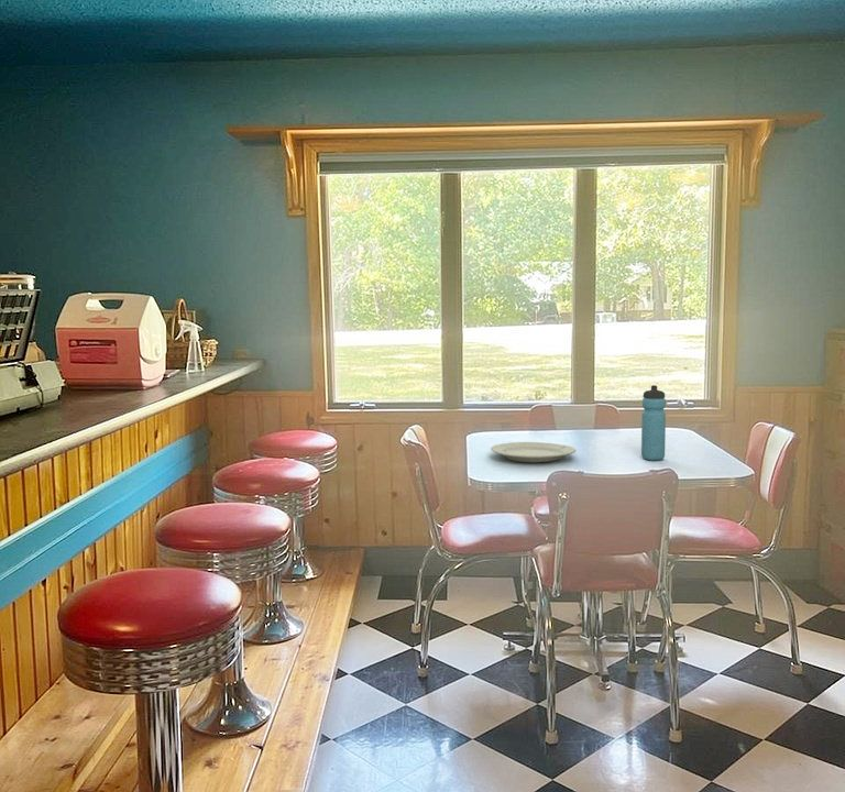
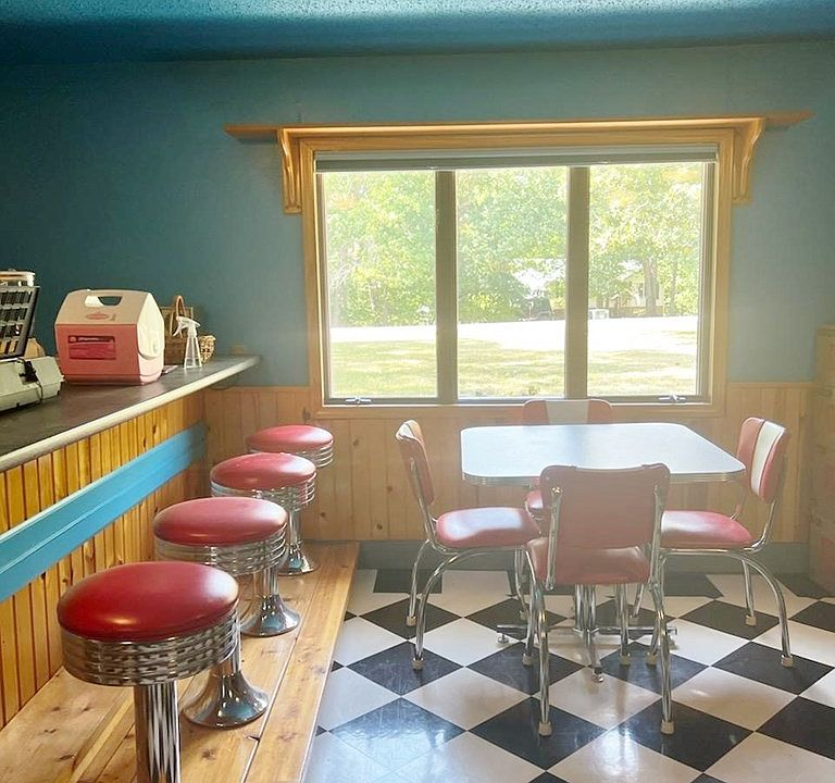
- water bottle [640,384,667,461]
- chinaware [490,441,578,463]
